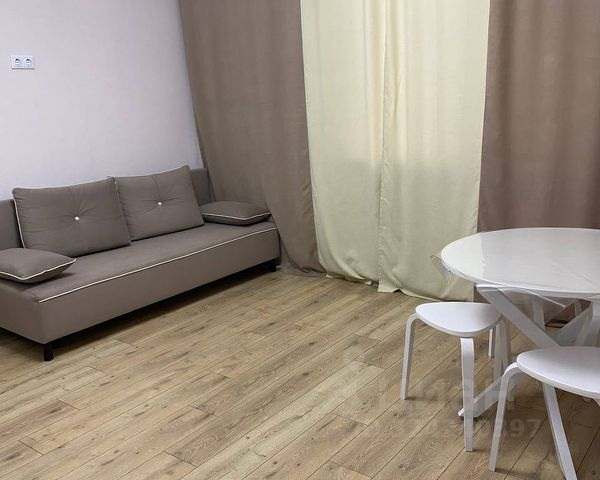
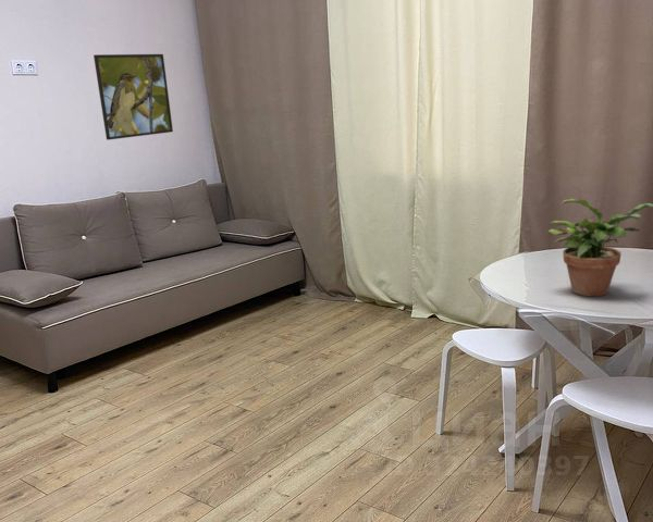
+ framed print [93,53,174,141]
+ potted plant [547,197,653,298]
